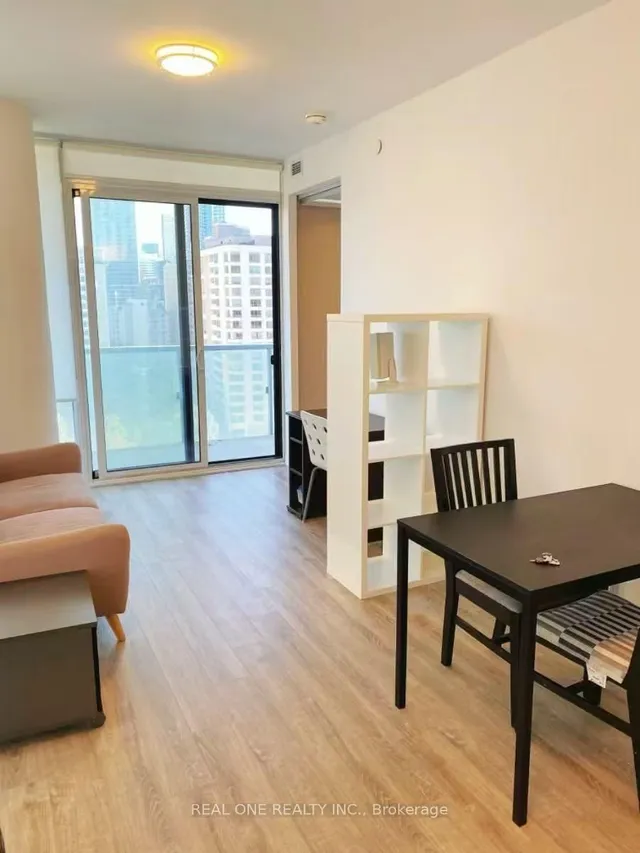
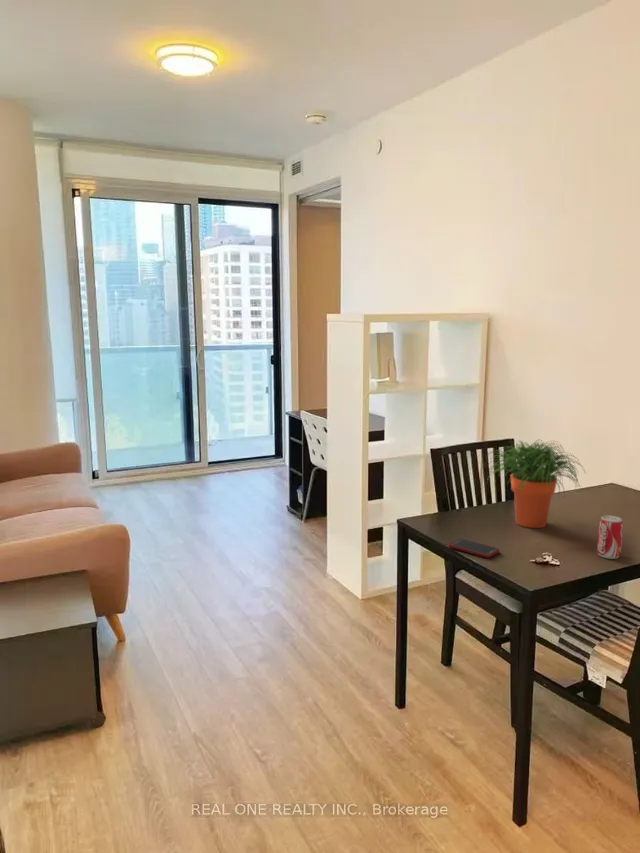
+ cell phone [447,537,500,559]
+ beverage can [596,514,624,560]
+ potted plant [484,439,588,529]
